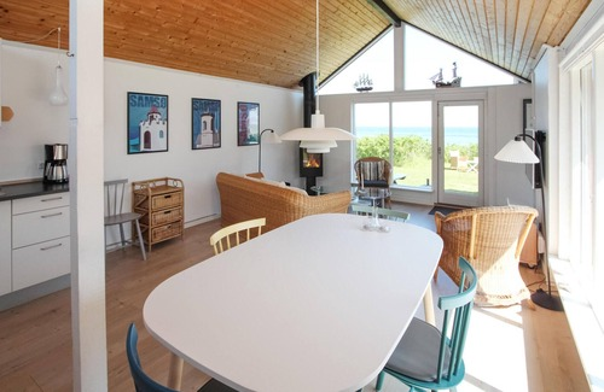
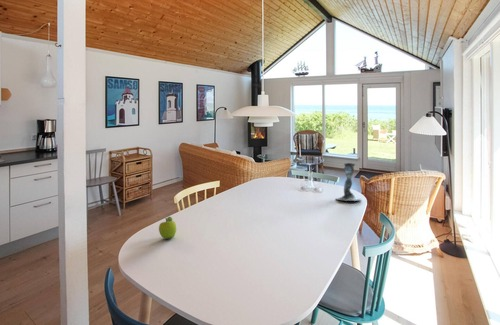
+ candle holder [335,162,363,202]
+ fruit [158,216,177,240]
